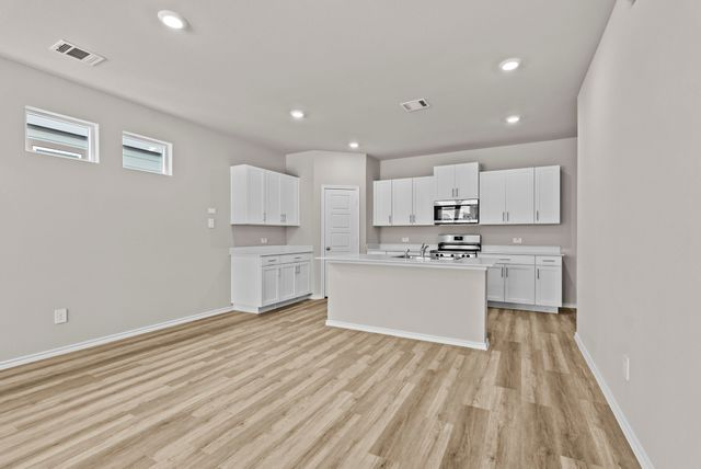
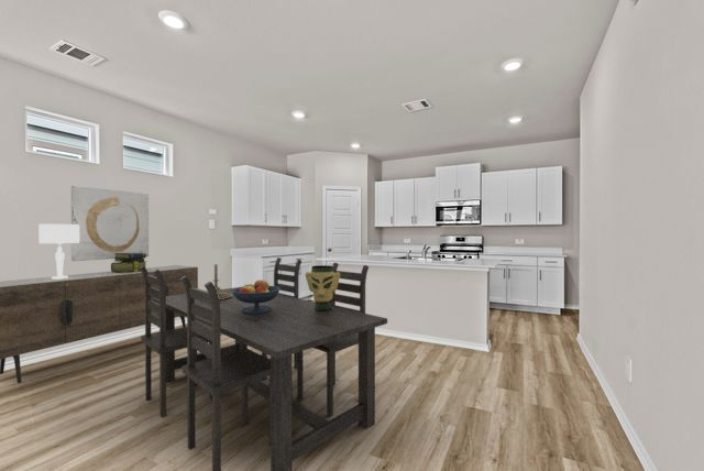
+ fruit bowl [232,278,280,314]
+ wall art [69,185,150,262]
+ vase [305,264,340,311]
+ stack of books [110,253,147,273]
+ dining set [140,256,388,471]
+ sideboard [0,264,199,384]
+ candle holder [212,263,232,299]
+ table lamp [38,223,79,278]
